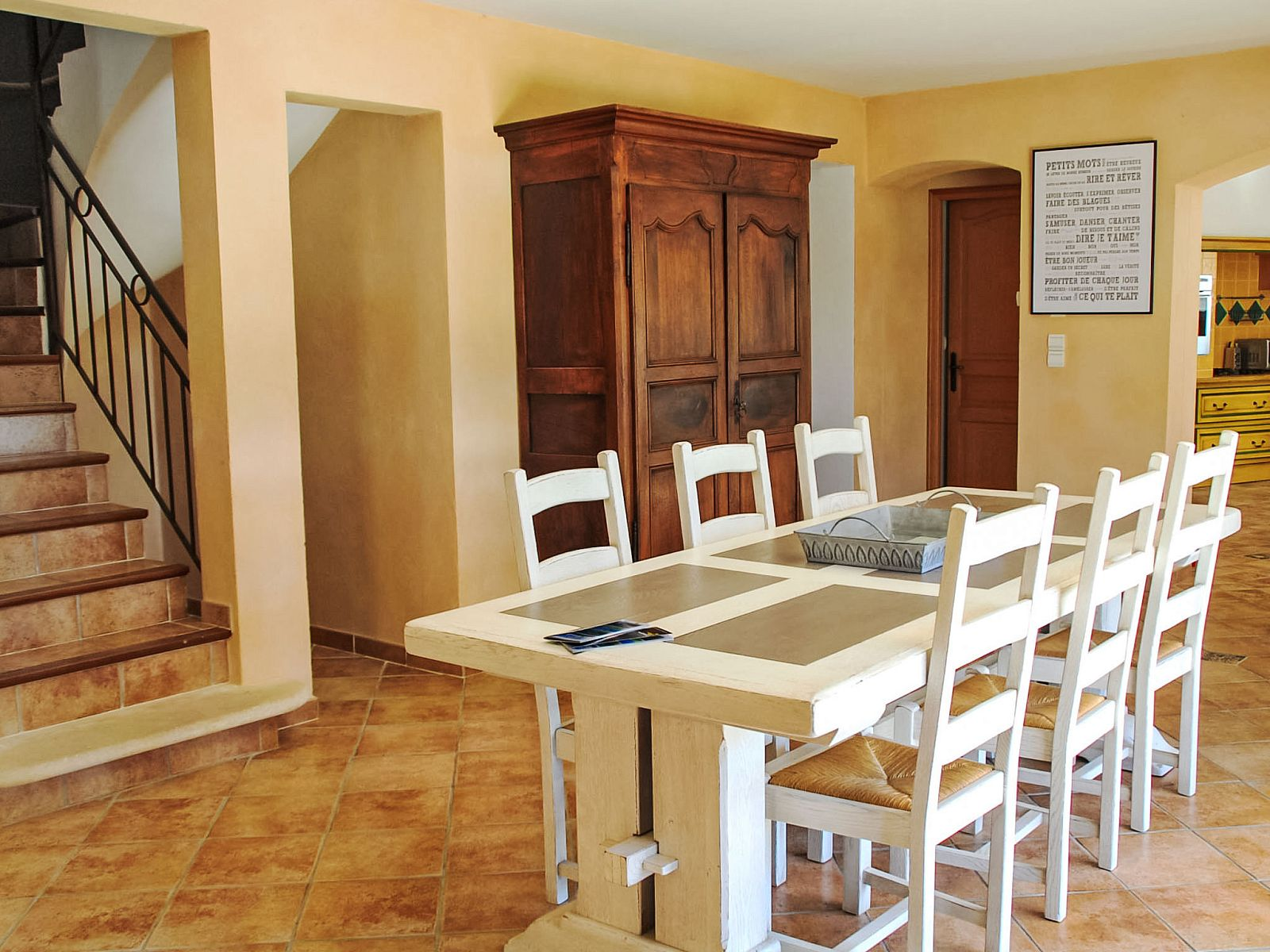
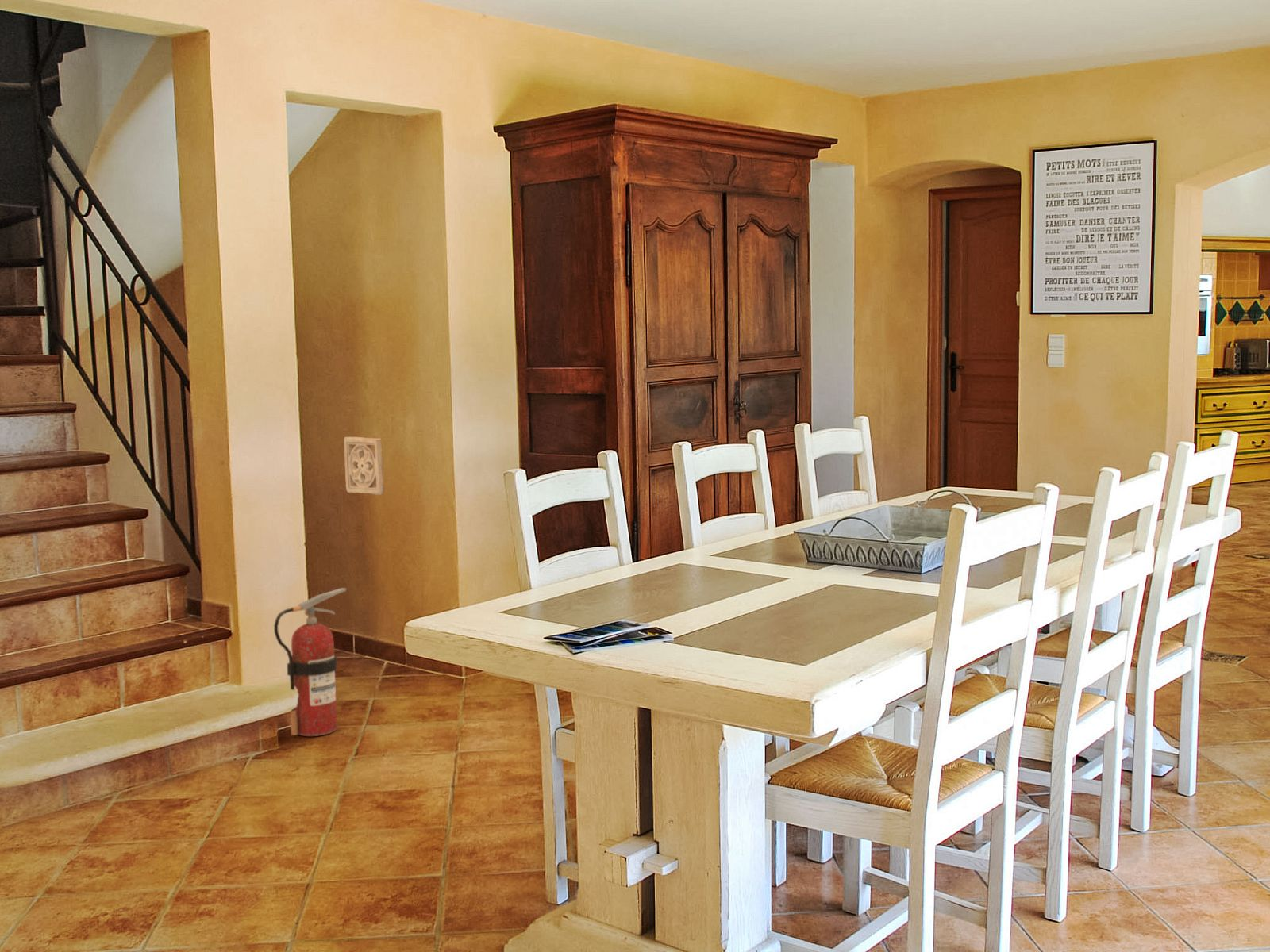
+ wall ornament [344,436,385,497]
+ fire extinguisher [273,587,347,737]
